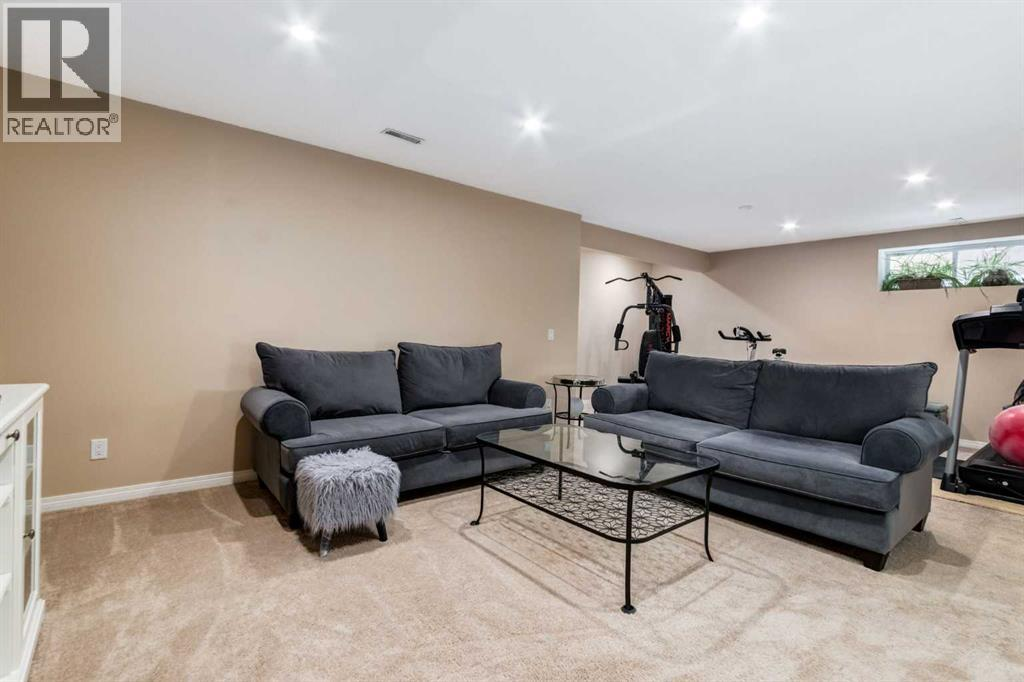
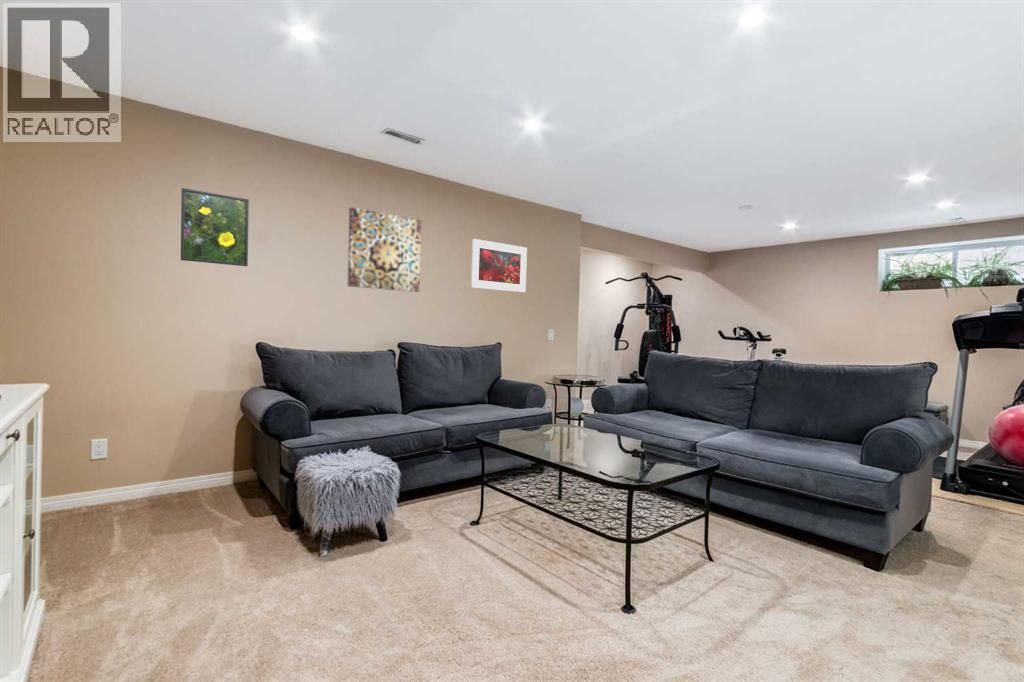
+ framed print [470,238,528,293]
+ wall art [347,206,422,293]
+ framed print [180,187,250,267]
